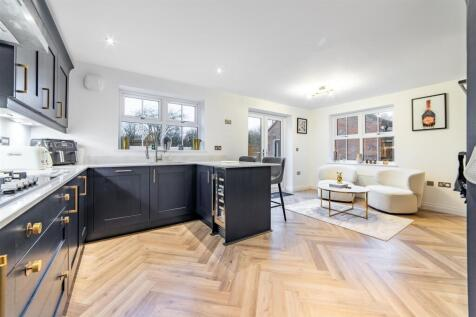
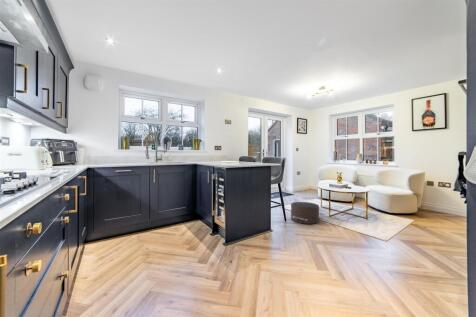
+ pouf [290,201,324,225]
